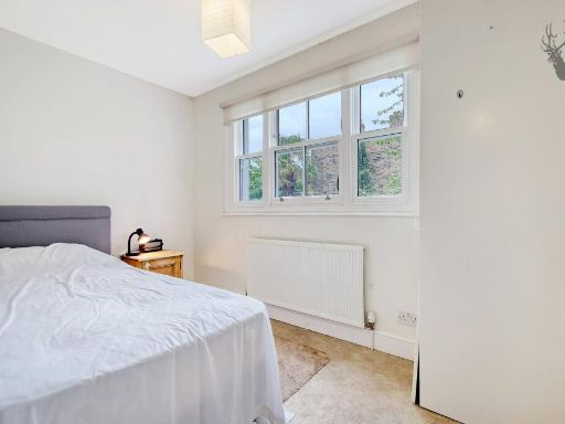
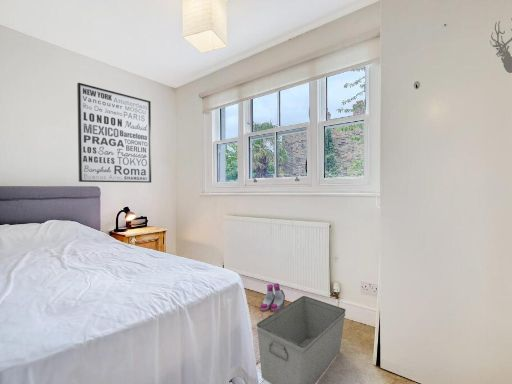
+ wall art [76,82,152,184]
+ boots [260,283,286,312]
+ storage bin [256,295,347,384]
